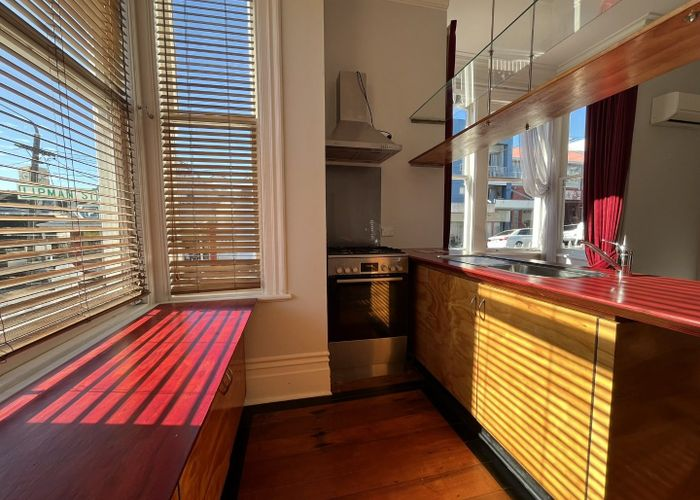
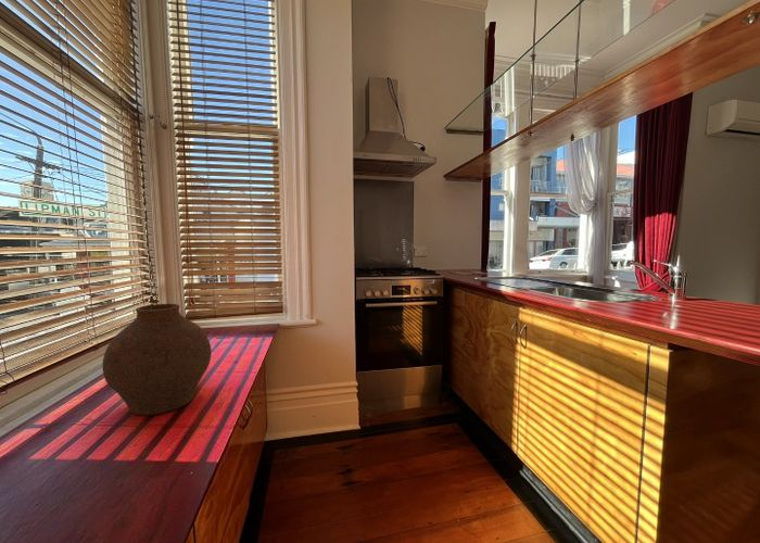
+ vase [101,303,213,416]
